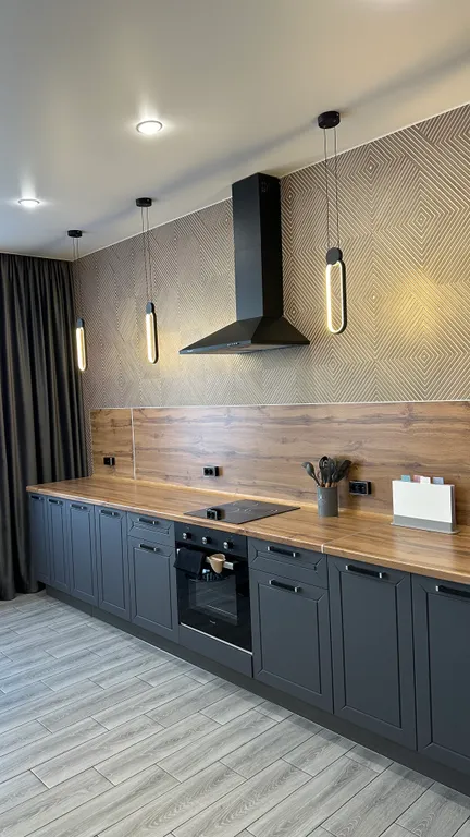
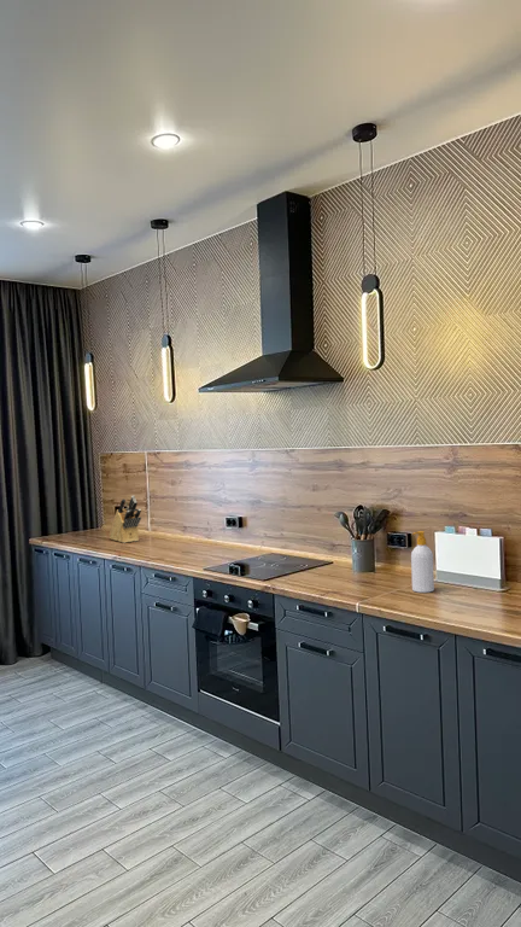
+ knife block [107,495,142,544]
+ soap bottle [410,530,435,594]
